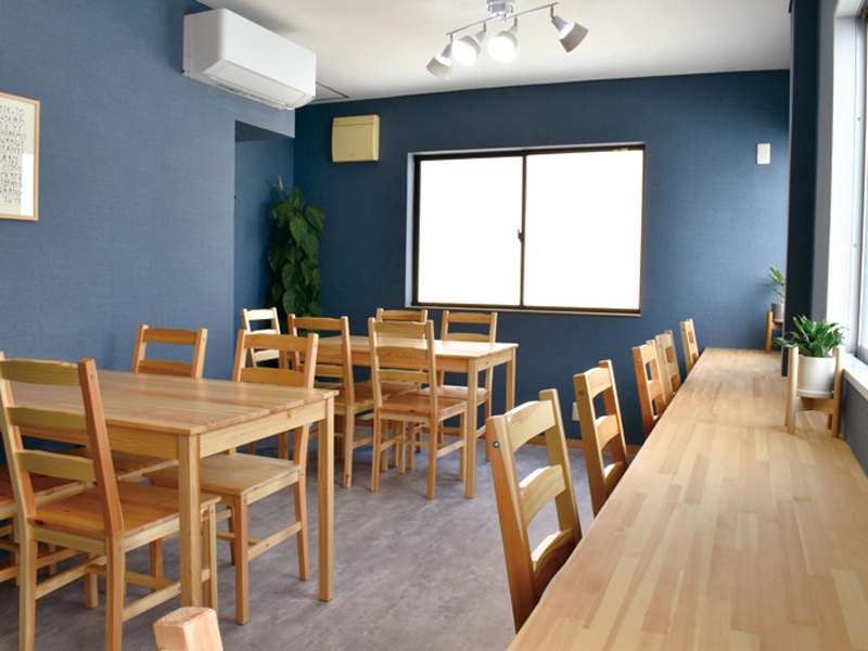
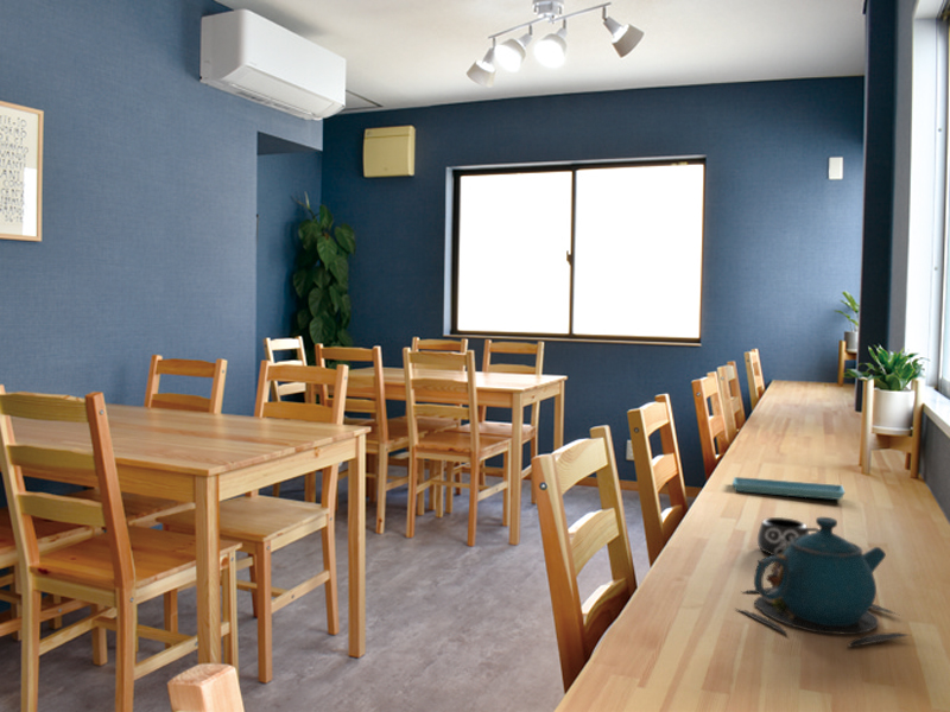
+ saucer [730,476,847,501]
+ mug [756,516,821,557]
+ teapot [733,516,912,649]
